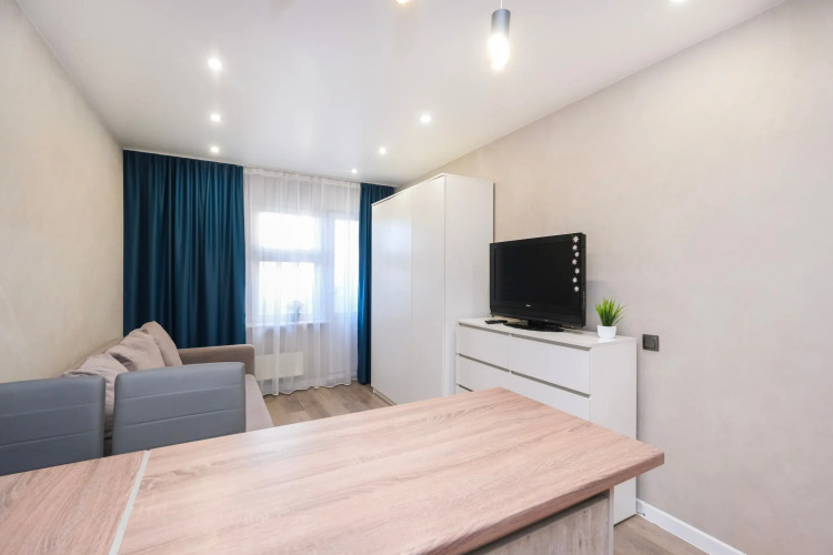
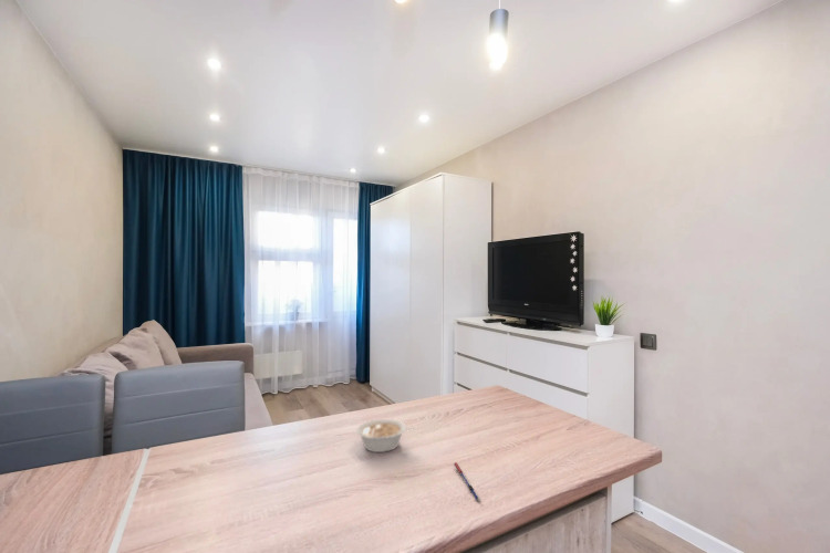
+ pen [453,461,480,502]
+ legume [355,418,415,453]
